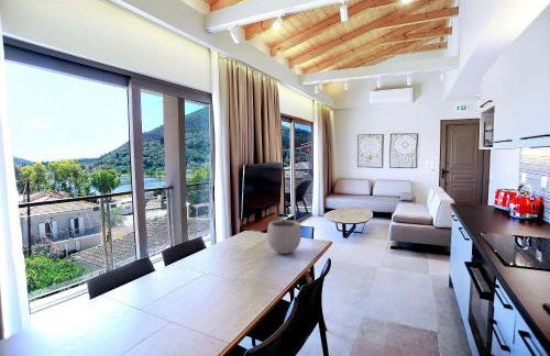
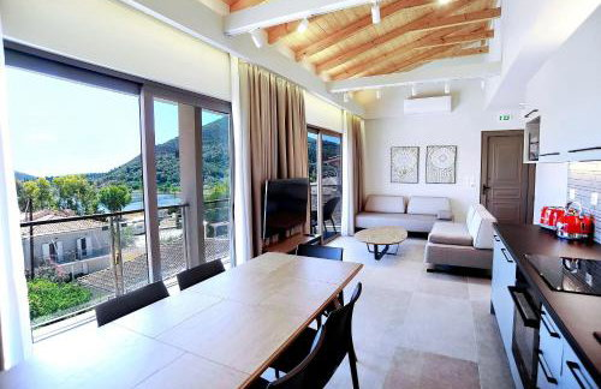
- plant pot [266,210,302,255]
